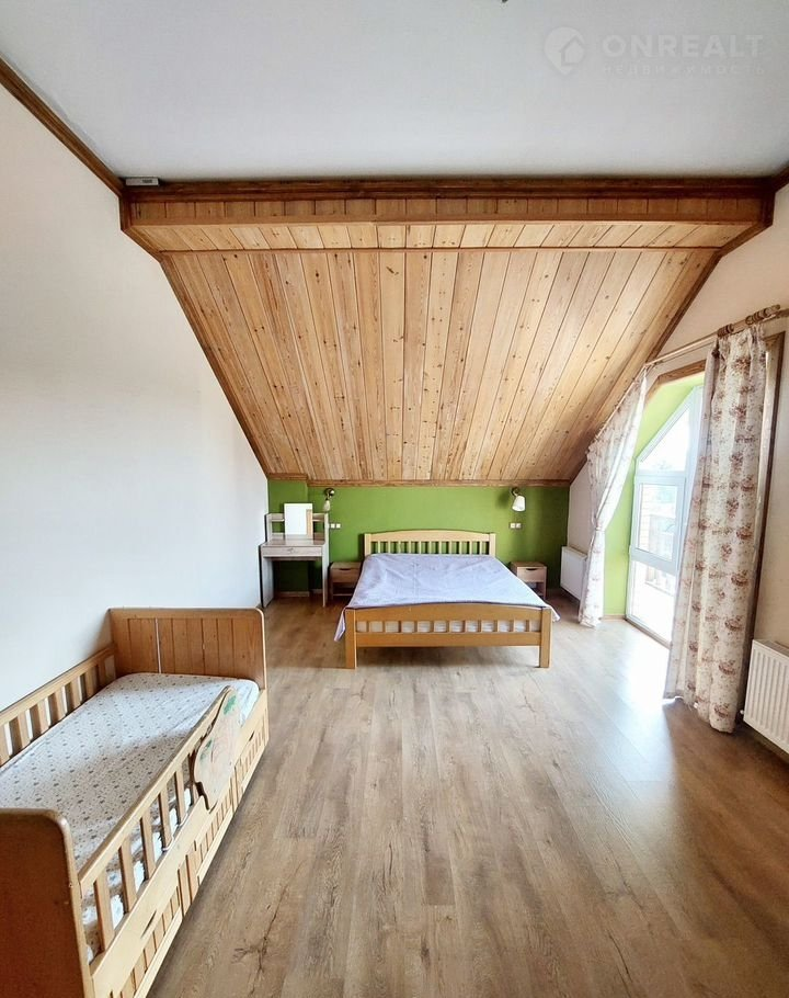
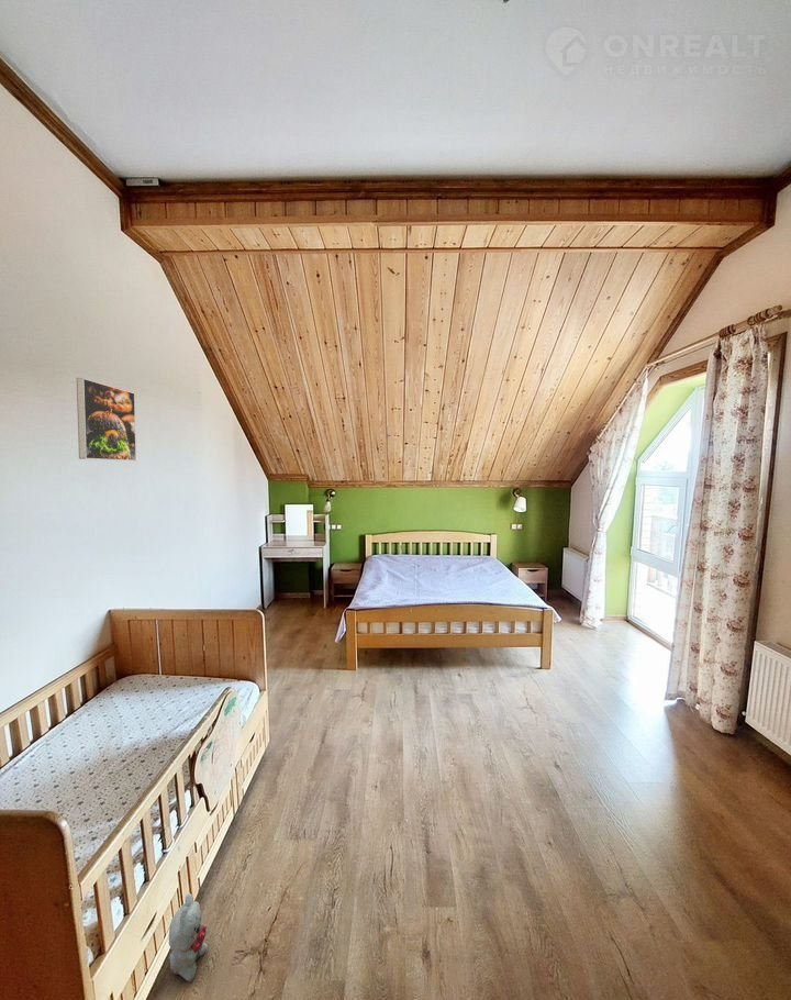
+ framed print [76,377,137,462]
+ plush toy [168,892,209,984]
